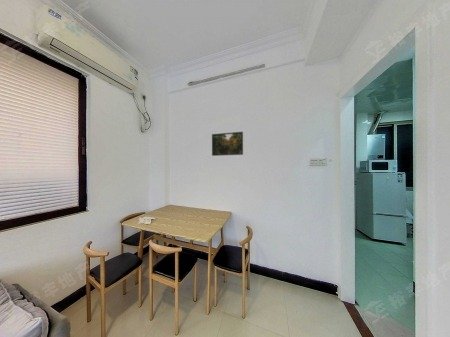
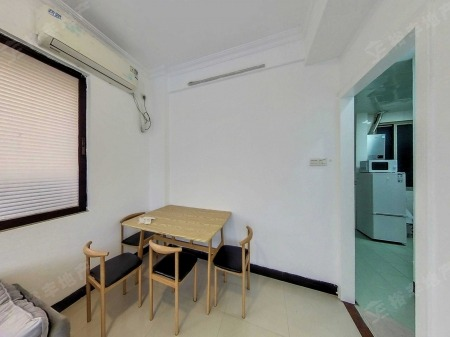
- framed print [211,131,244,157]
